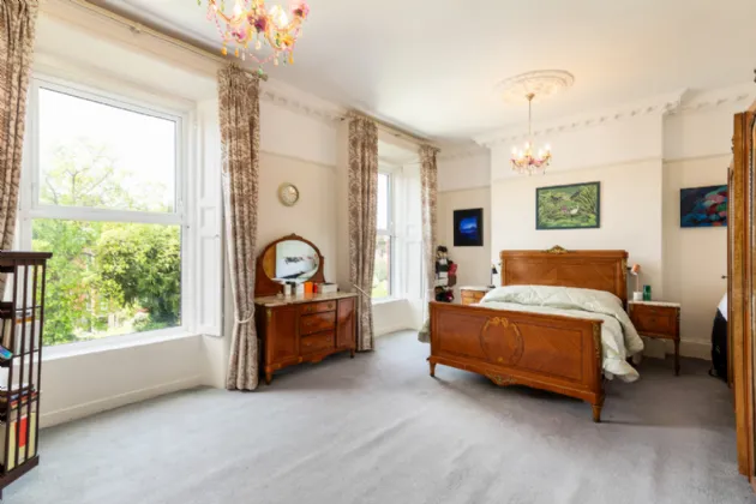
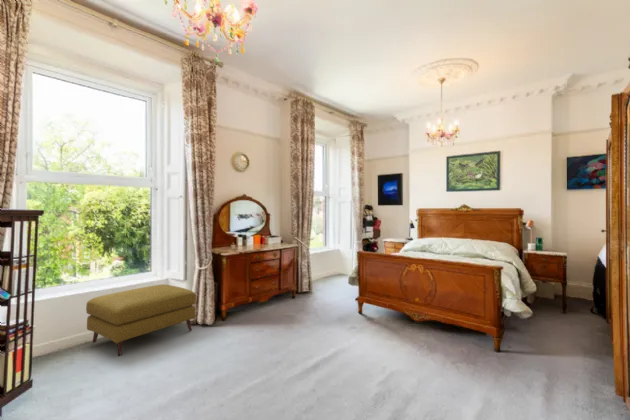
+ ottoman [85,283,197,357]
